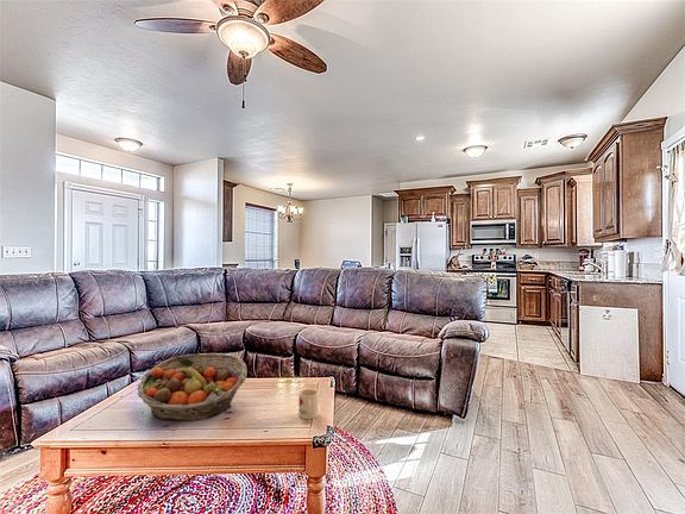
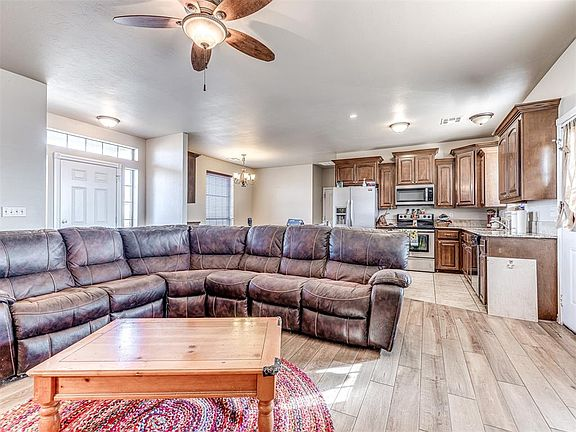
- mug [297,388,319,420]
- fruit basket [137,352,249,421]
